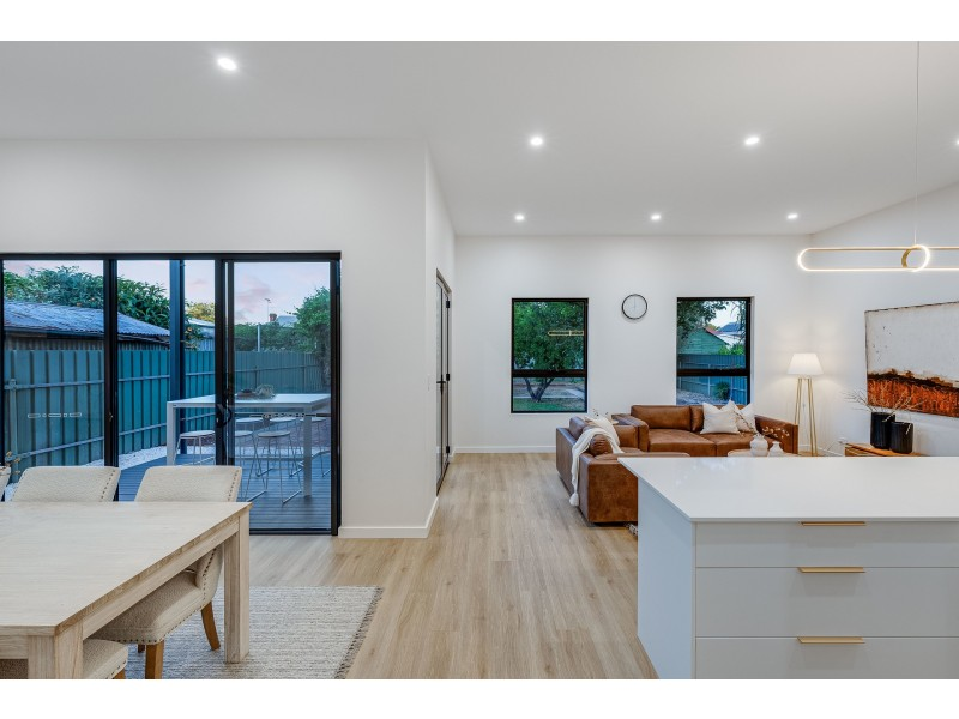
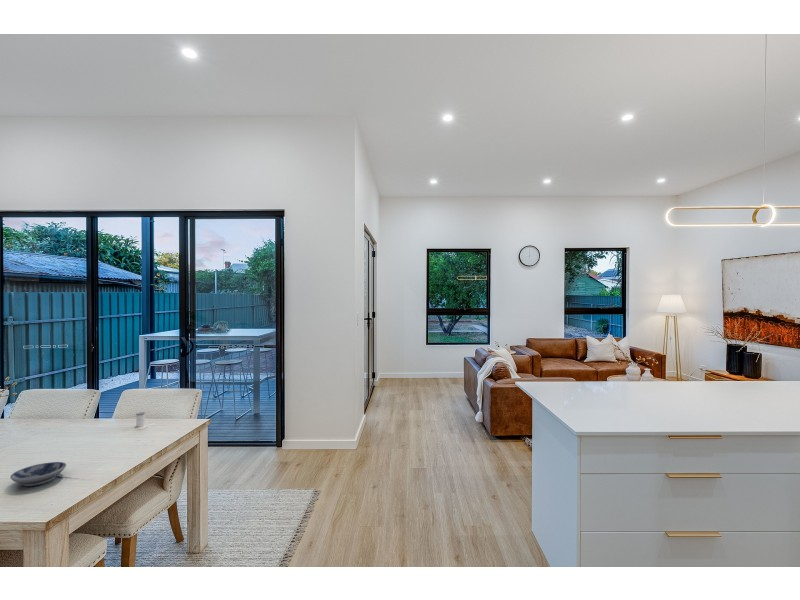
+ bowl [9,461,67,487]
+ salt shaker [133,411,154,430]
